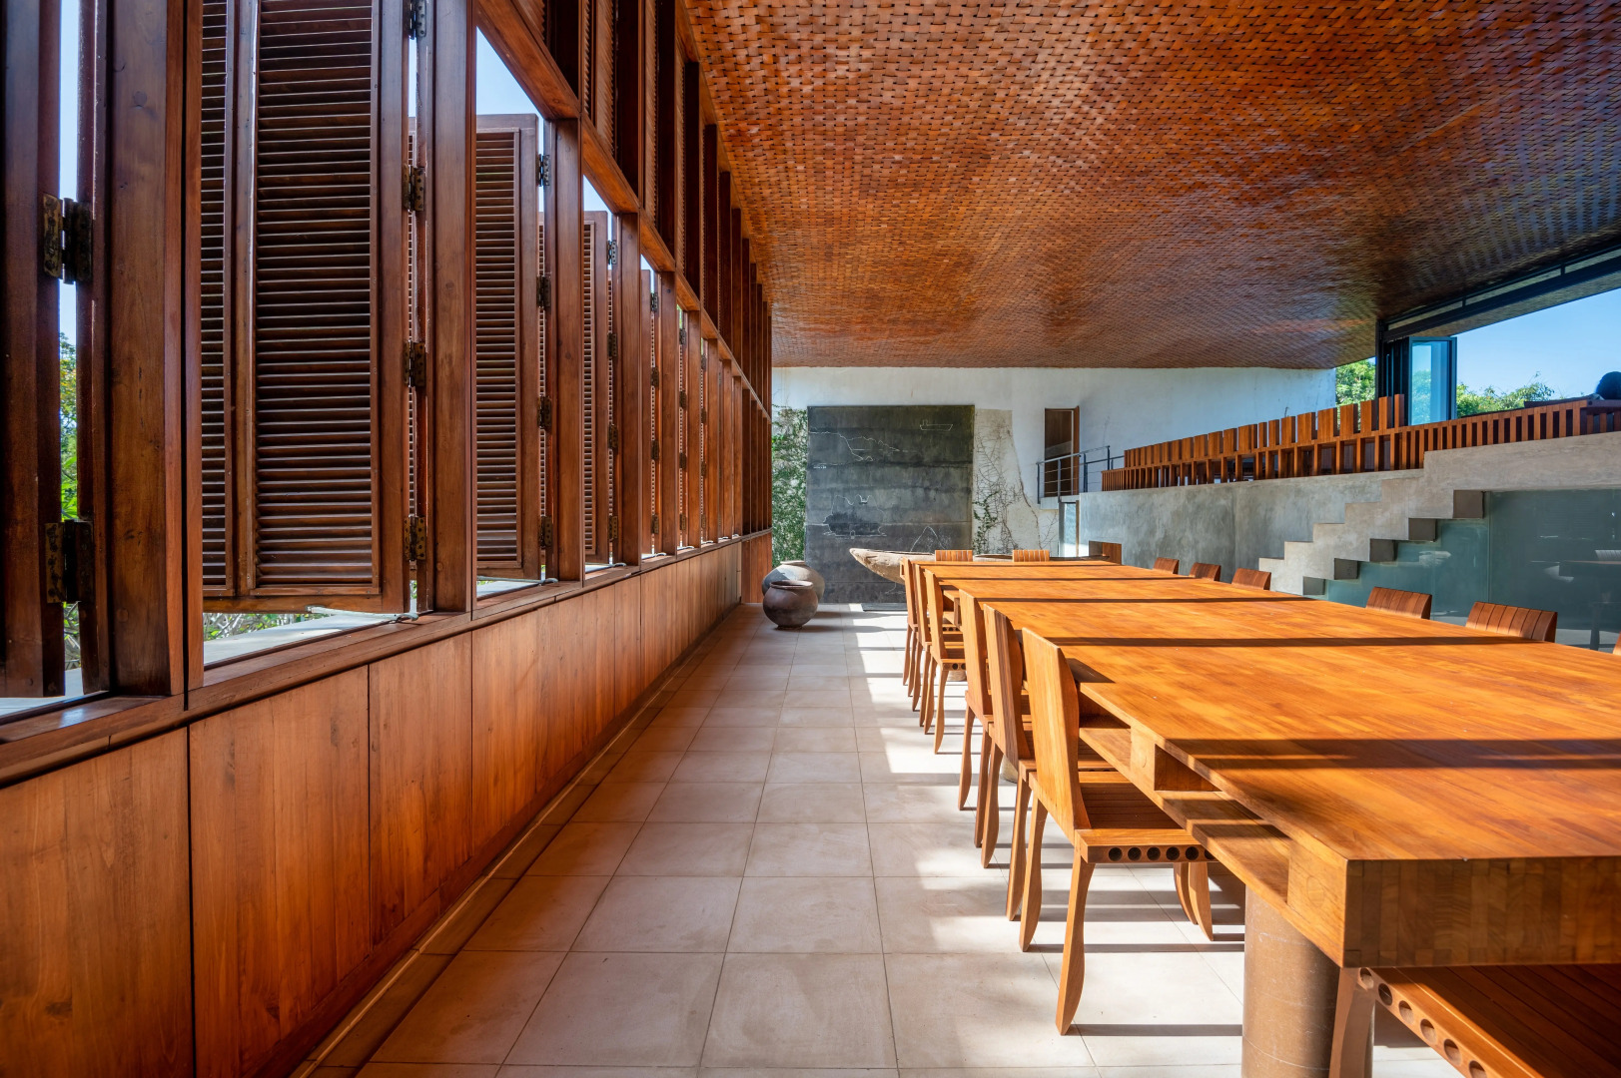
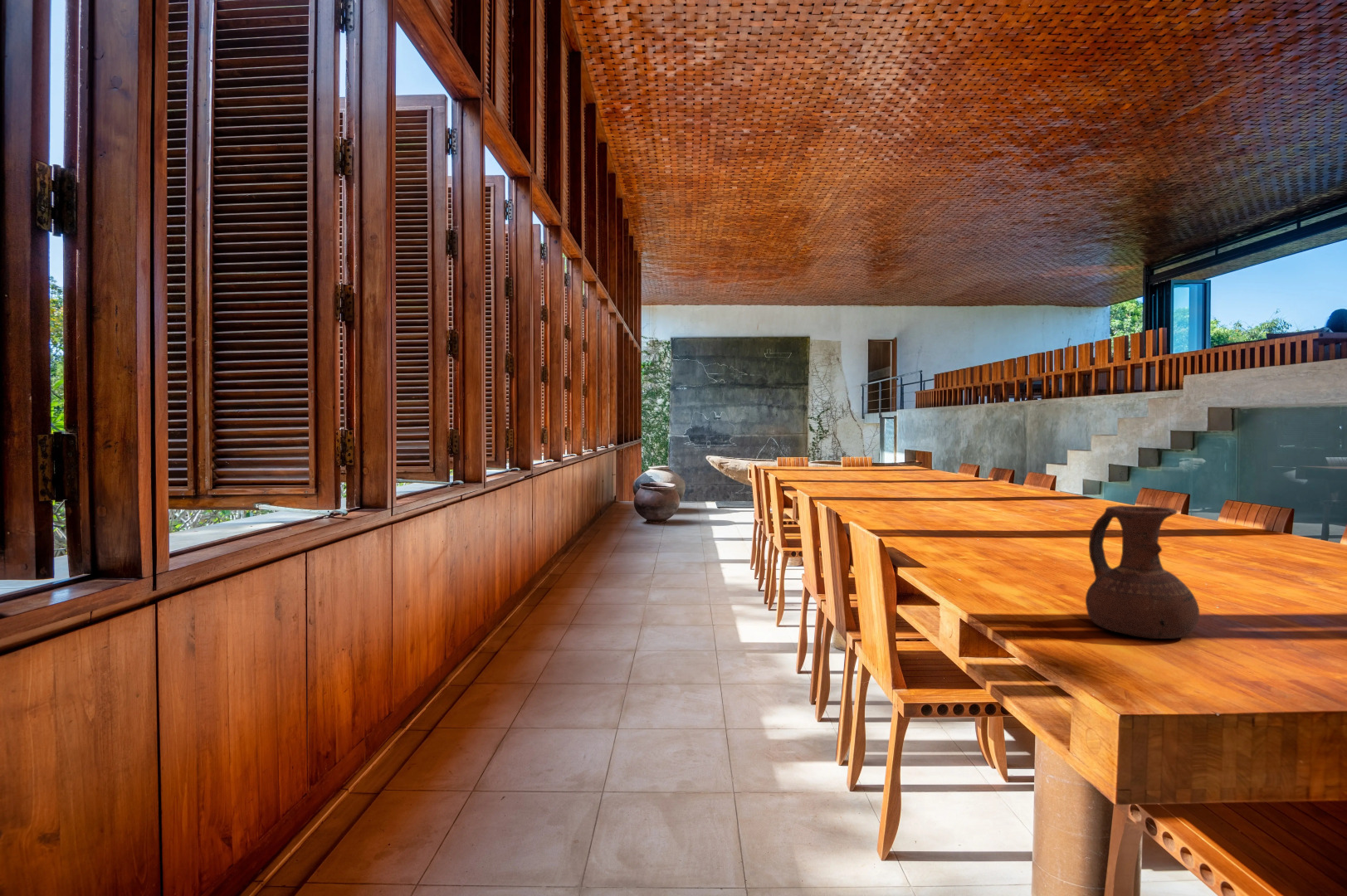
+ ceramic pitcher [1085,504,1200,640]
